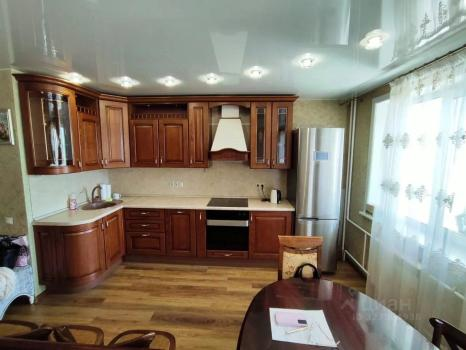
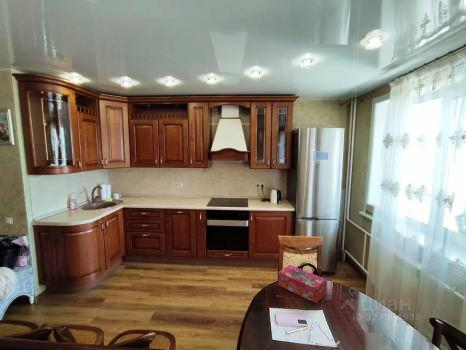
+ tissue box [277,264,328,304]
